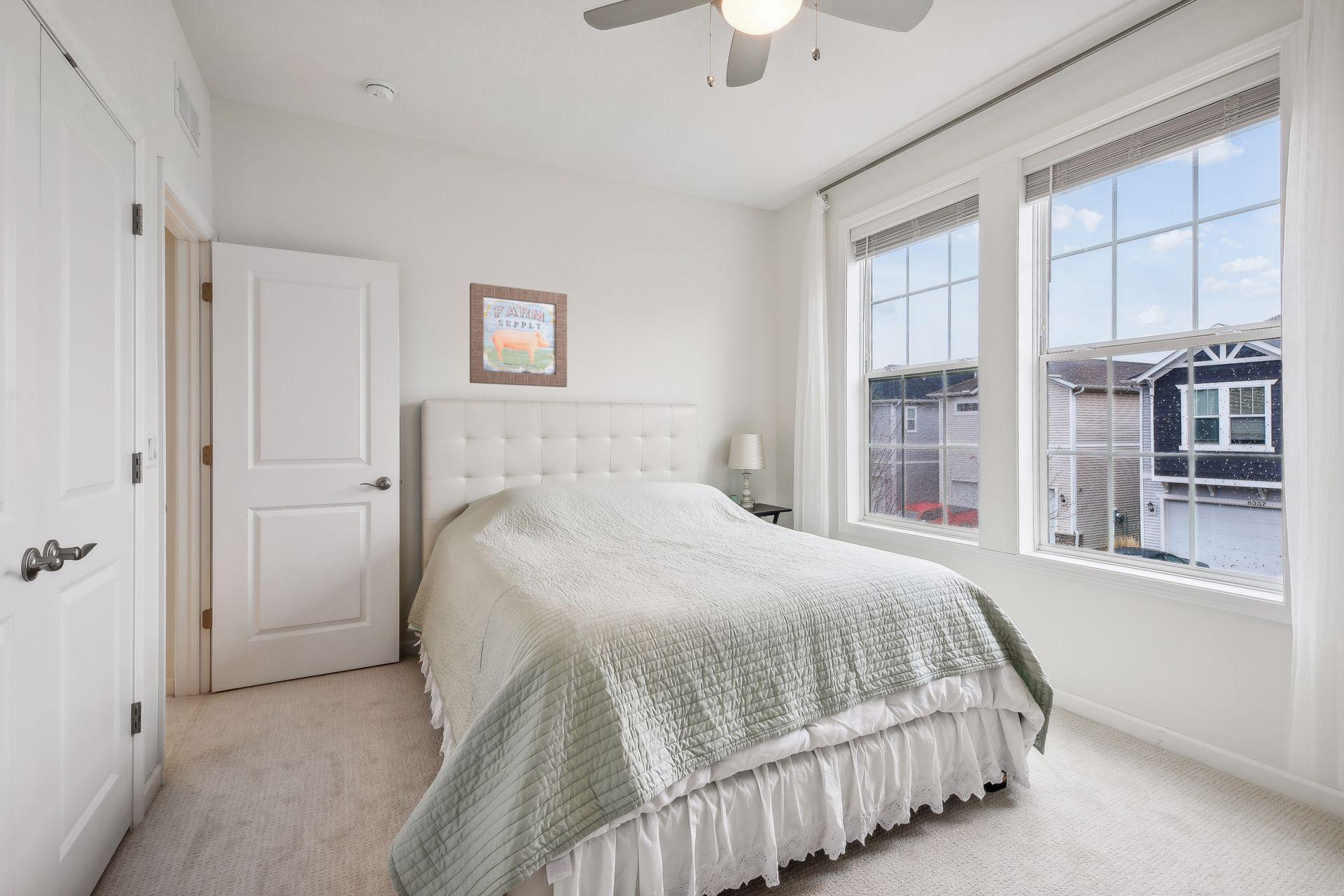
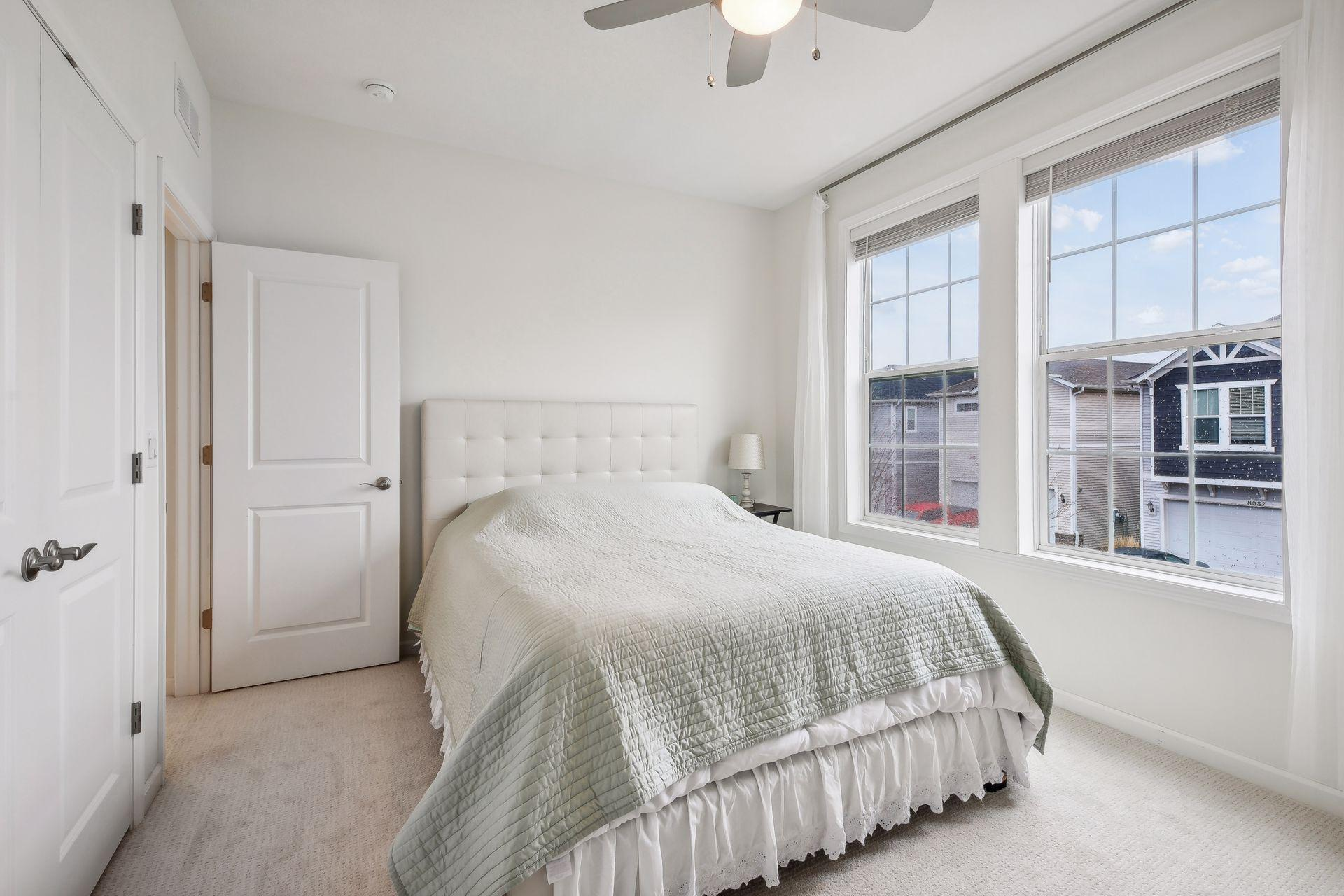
- wall art [469,282,568,388]
